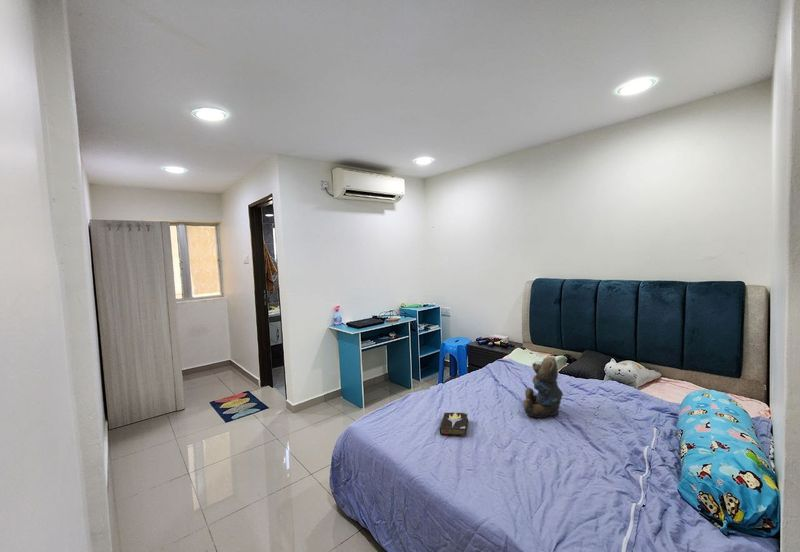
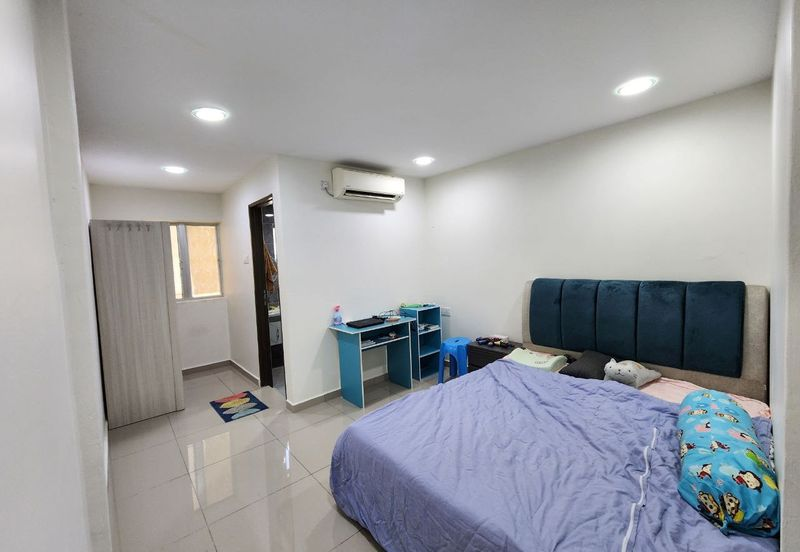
- teddy bear [523,356,564,419]
- hardback book [438,411,469,437]
